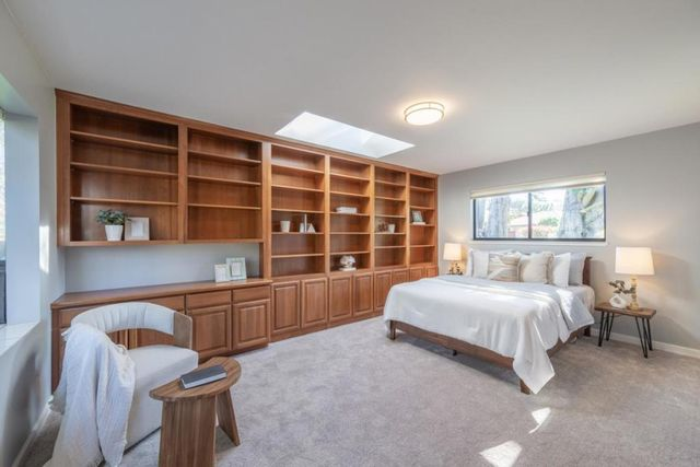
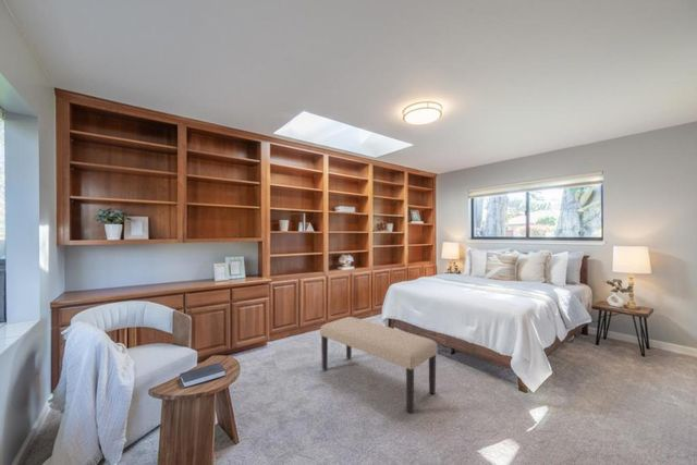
+ bench [319,316,439,414]
